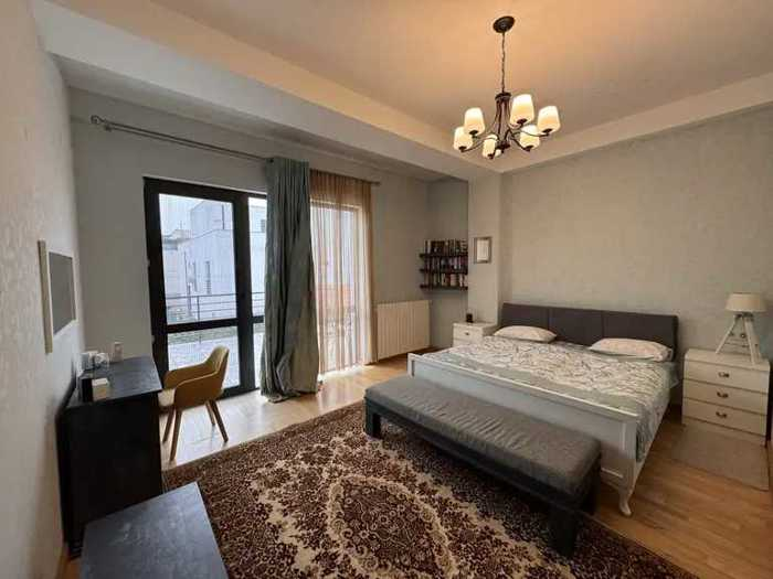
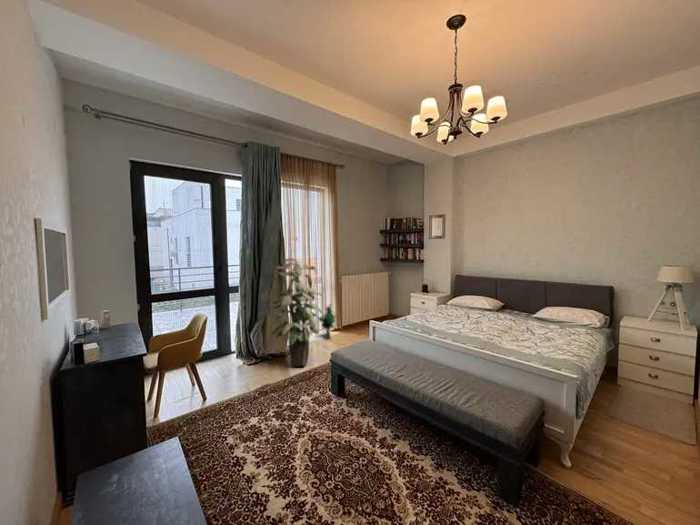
+ indoor plant [269,257,324,367]
+ decorative plant [316,303,338,341]
